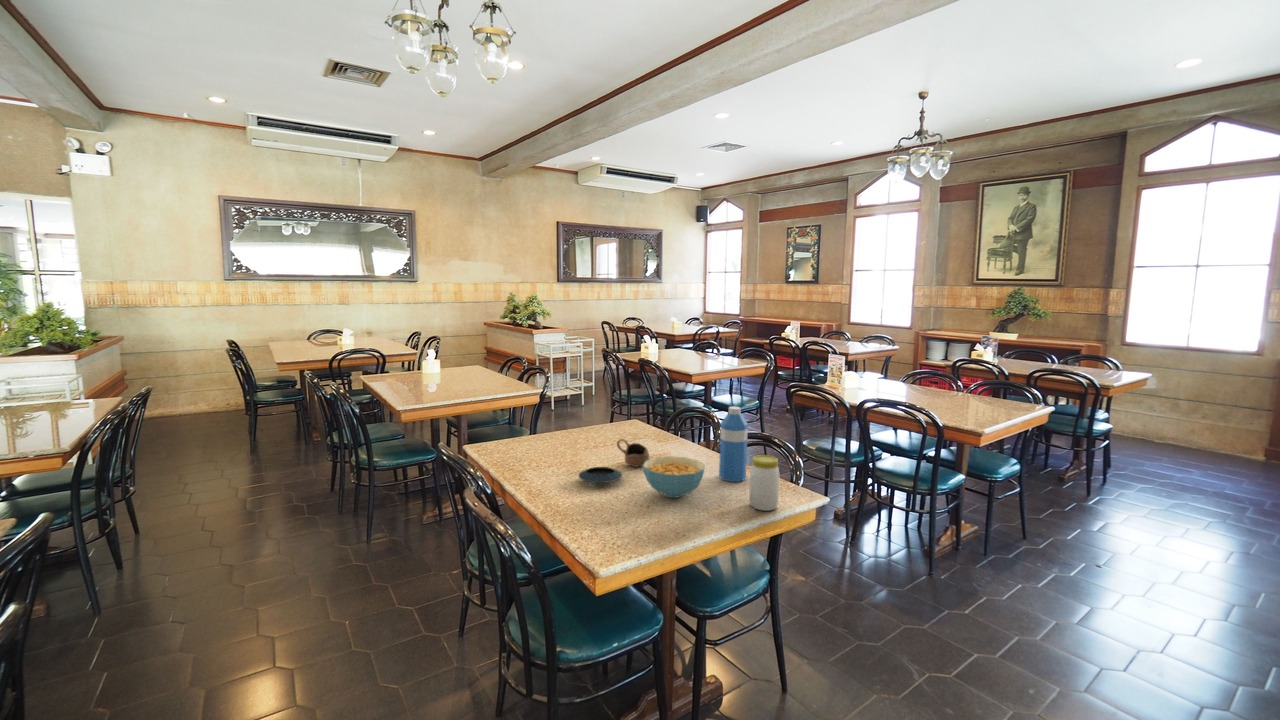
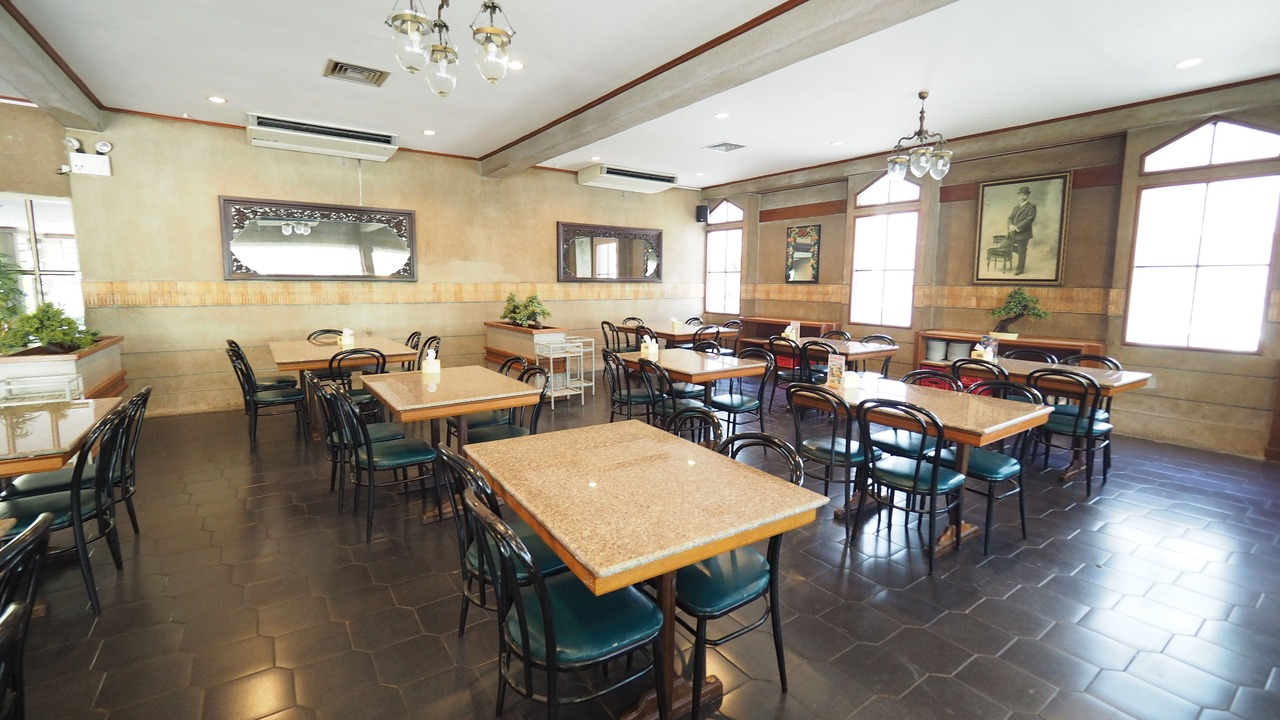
- water bottle [718,406,749,483]
- saucer [578,466,623,484]
- cereal bowl [642,455,706,499]
- jar [748,454,780,512]
- cup [616,438,650,468]
